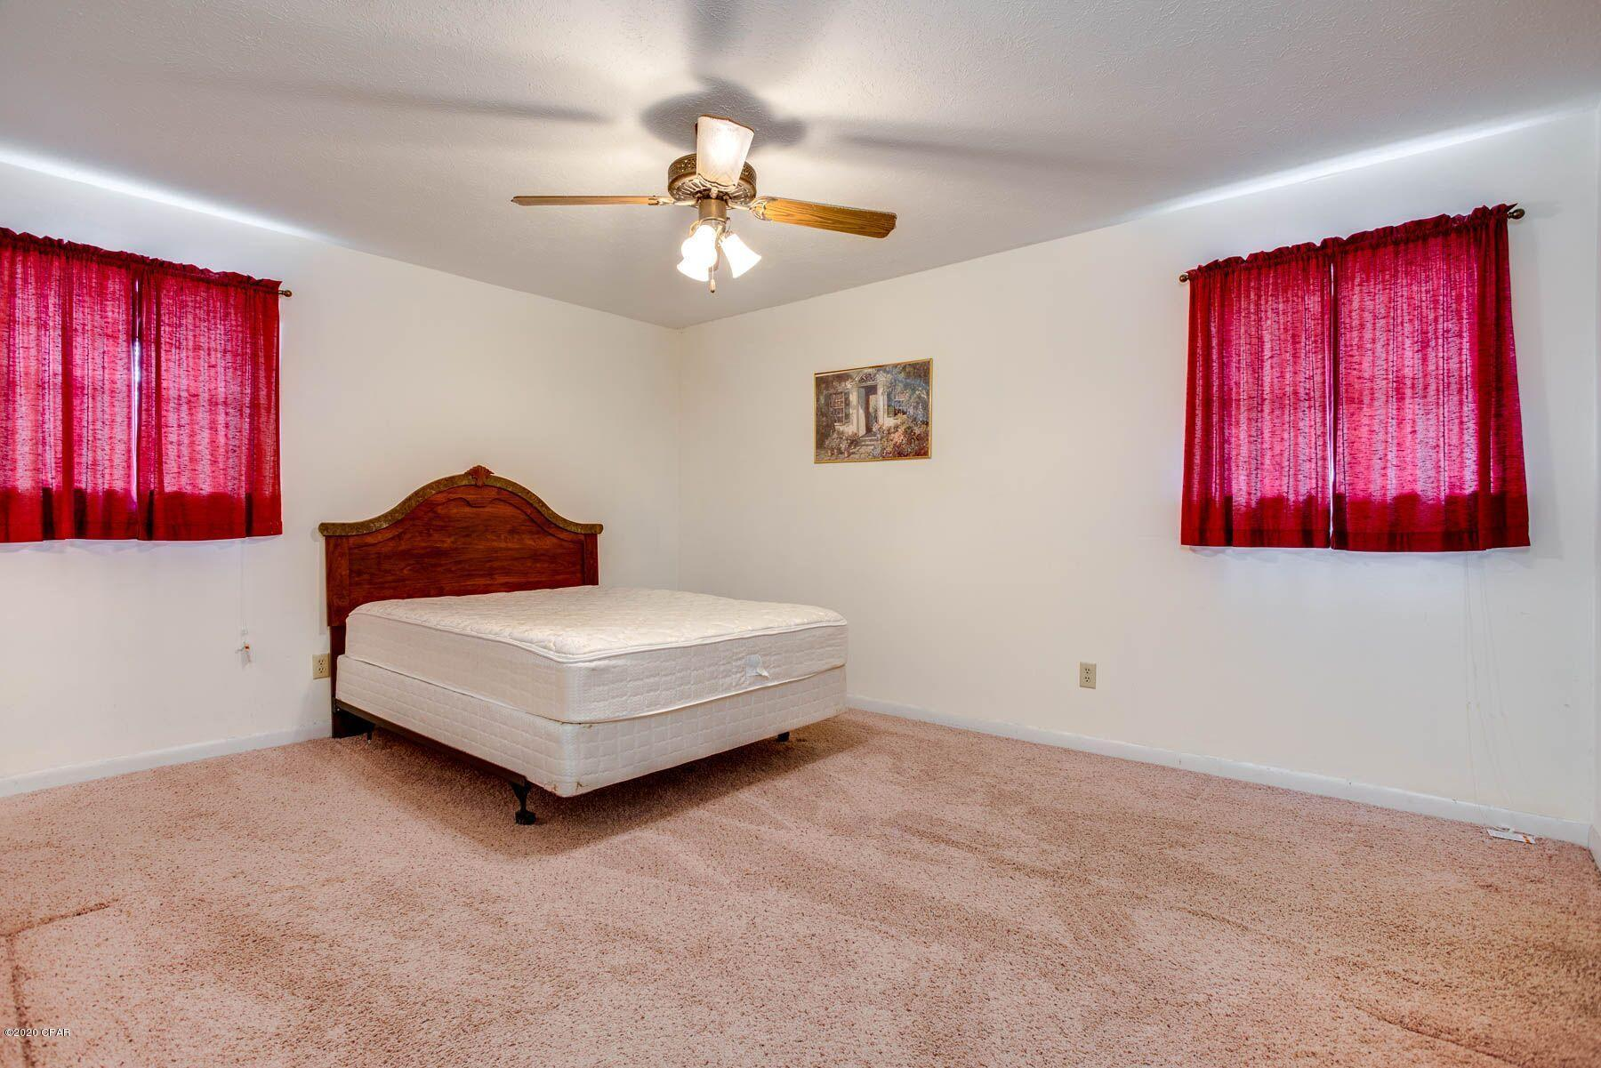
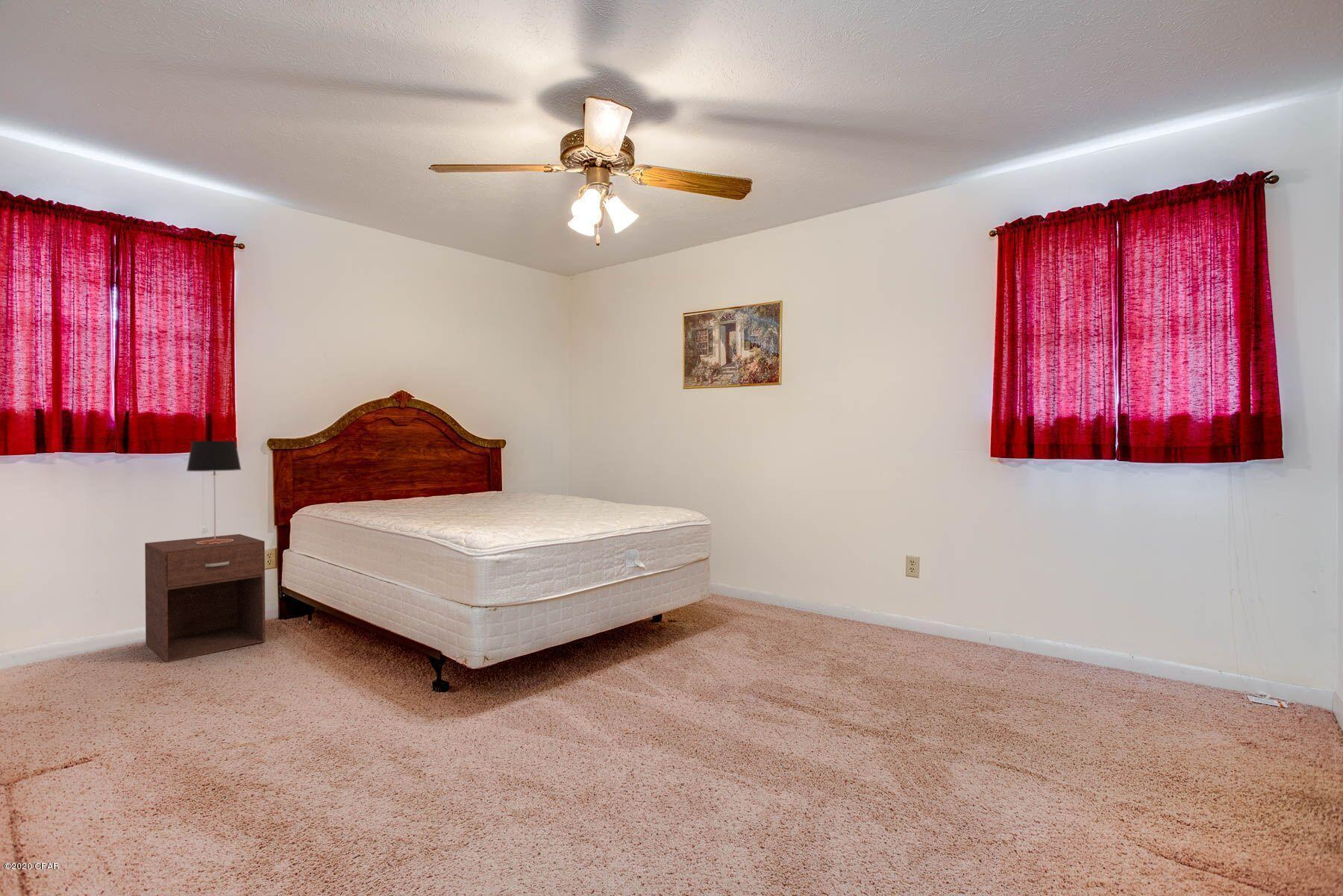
+ table lamp [186,440,242,544]
+ nightstand [144,533,266,663]
